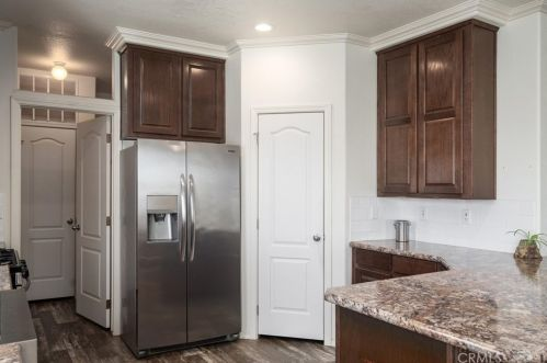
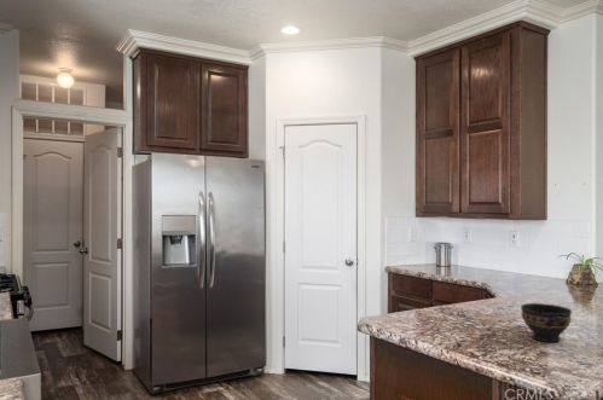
+ bowl [520,302,573,343]
